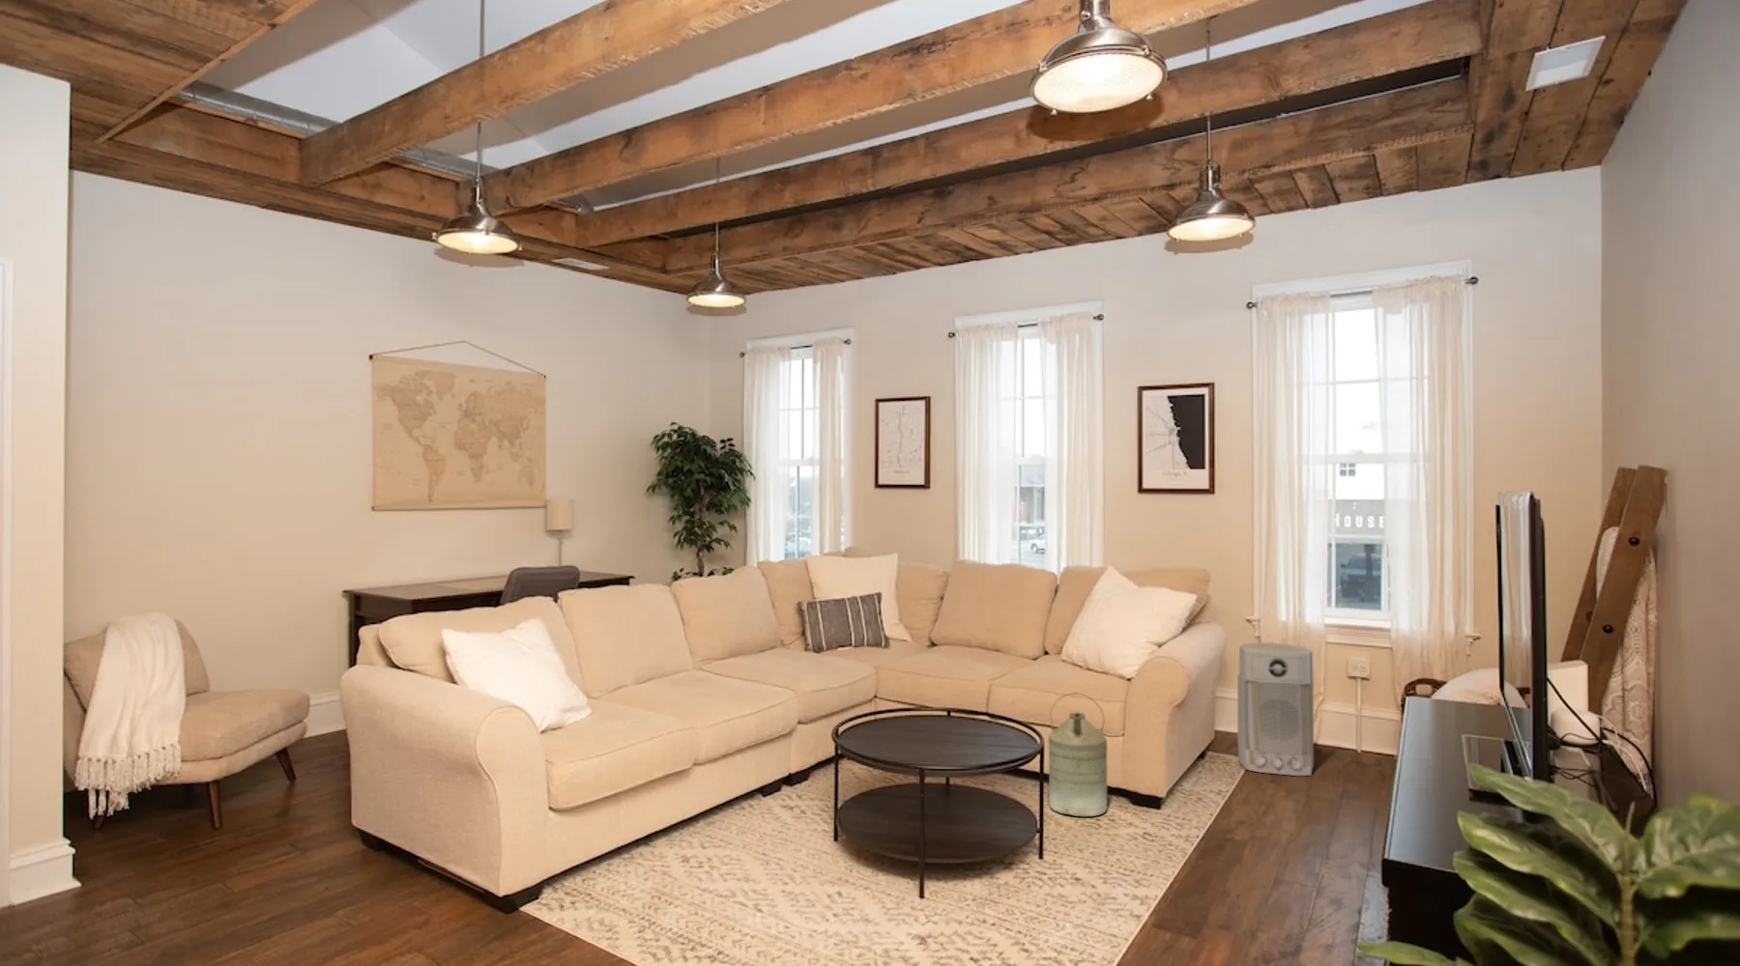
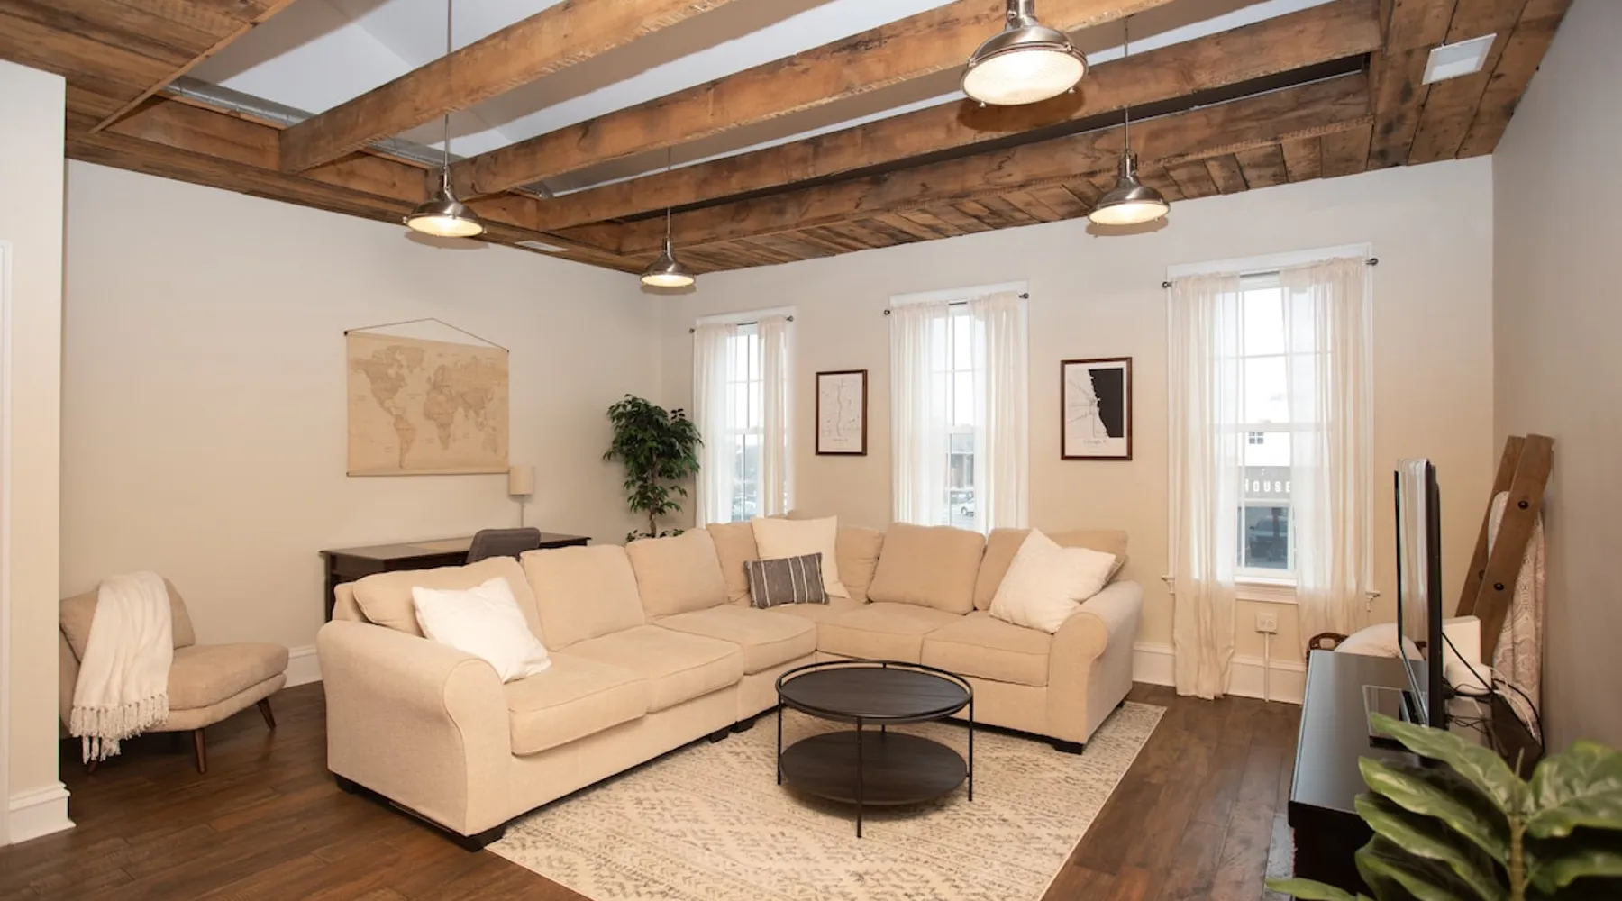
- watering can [1047,691,1108,817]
- air purifier [1237,641,1315,777]
